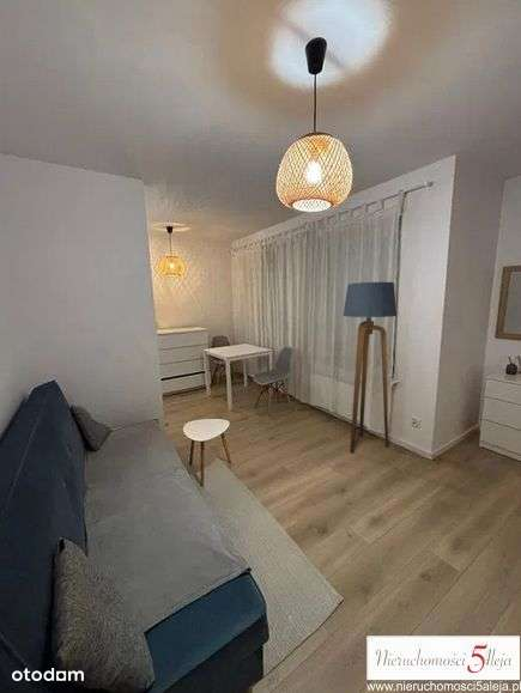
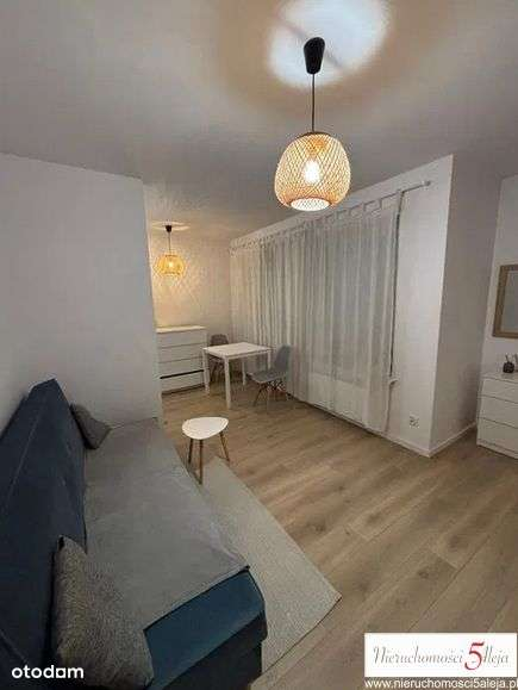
- floor lamp [343,281,398,454]
